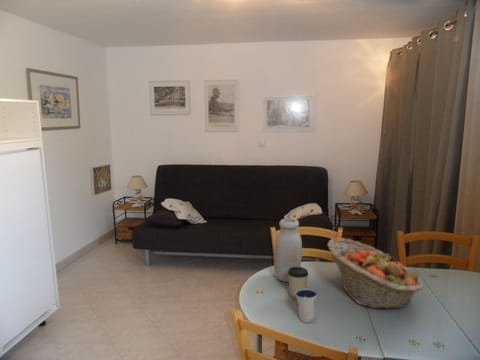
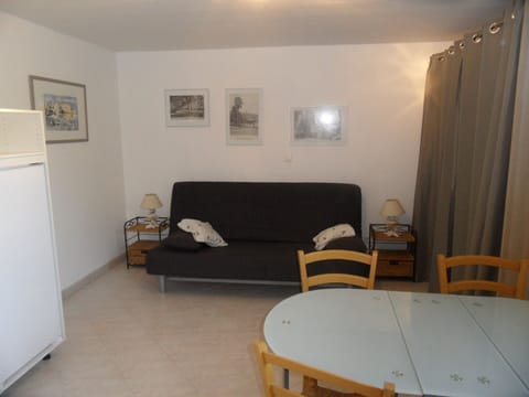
- cup [288,266,309,300]
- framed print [89,163,113,197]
- fruit basket [326,237,424,310]
- dixie cup [295,288,318,323]
- jar [273,217,303,283]
